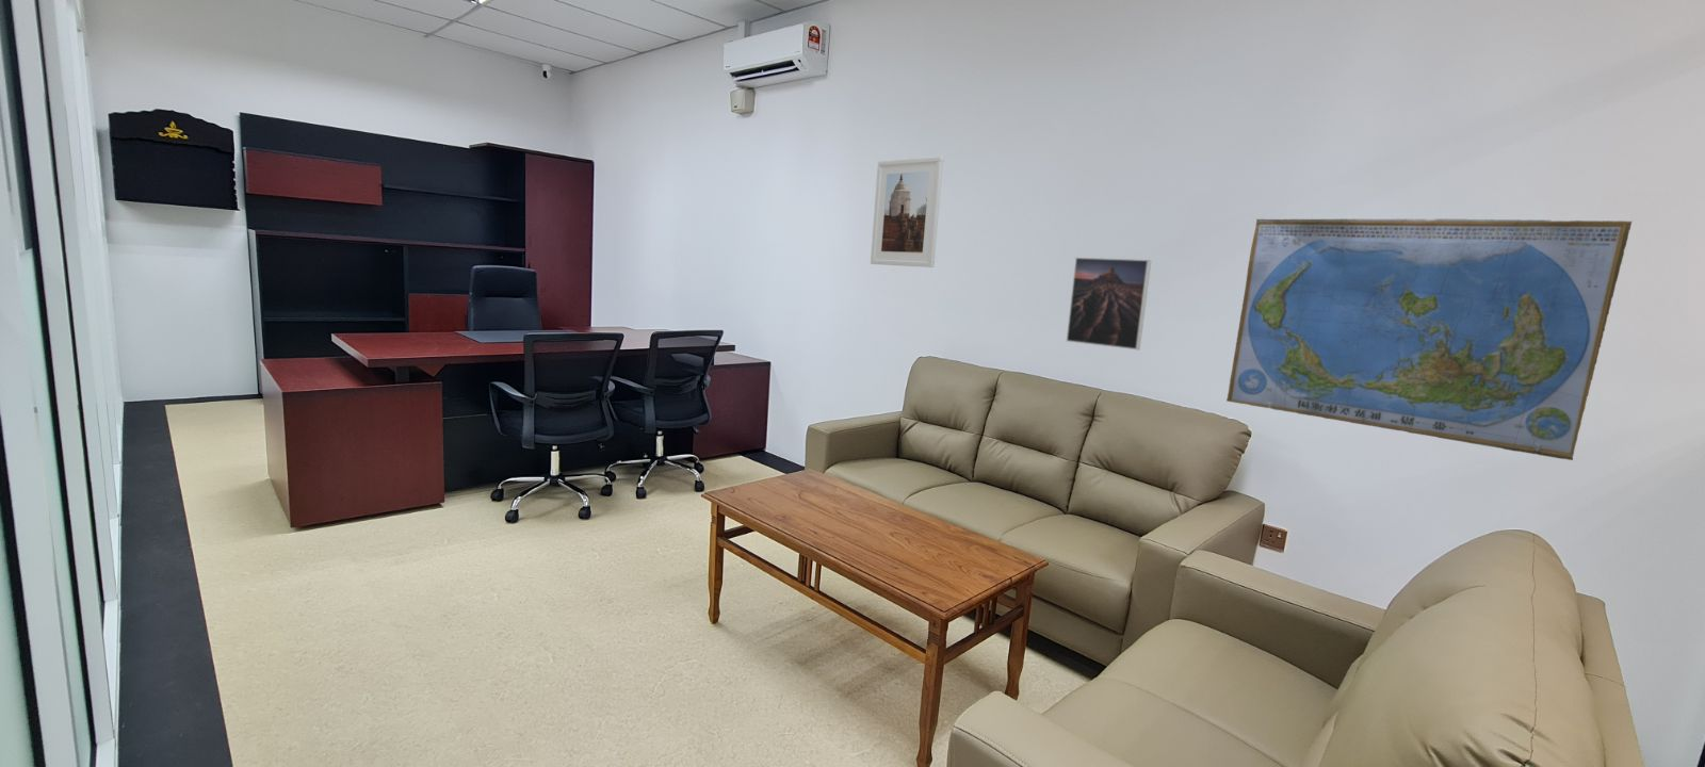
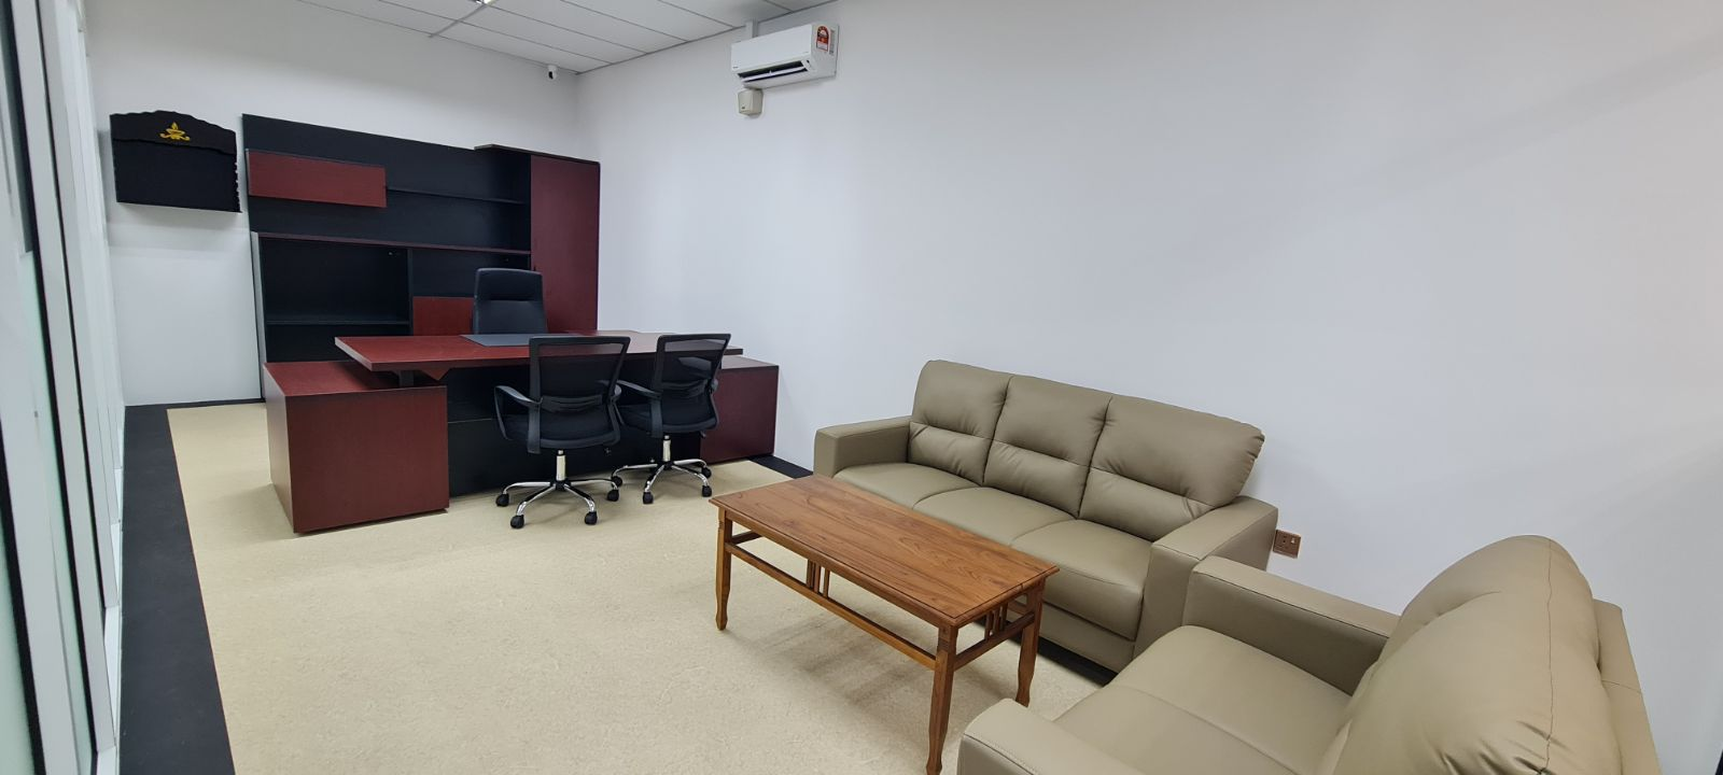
- world map [1225,217,1632,462]
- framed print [870,155,944,268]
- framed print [1066,256,1152,351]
